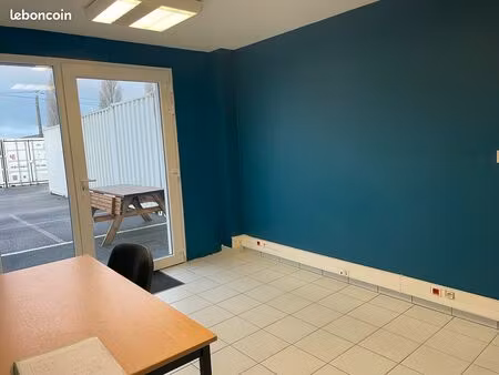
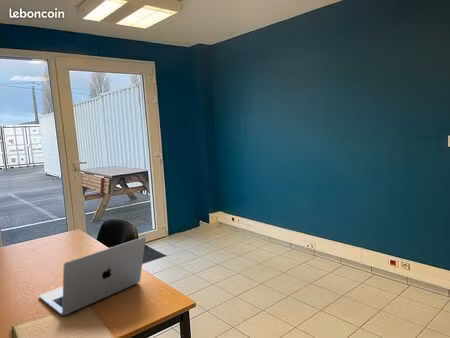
+ laptop [38,236,147,316]
